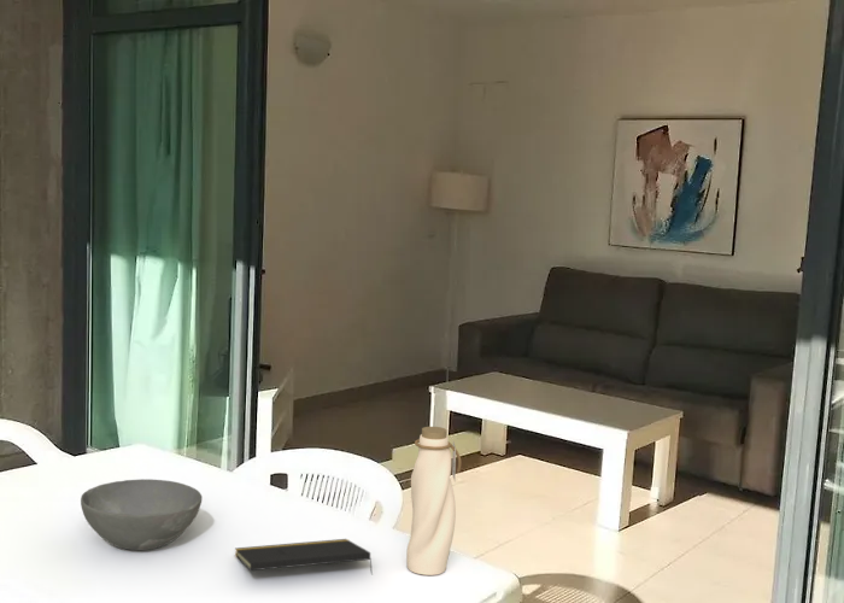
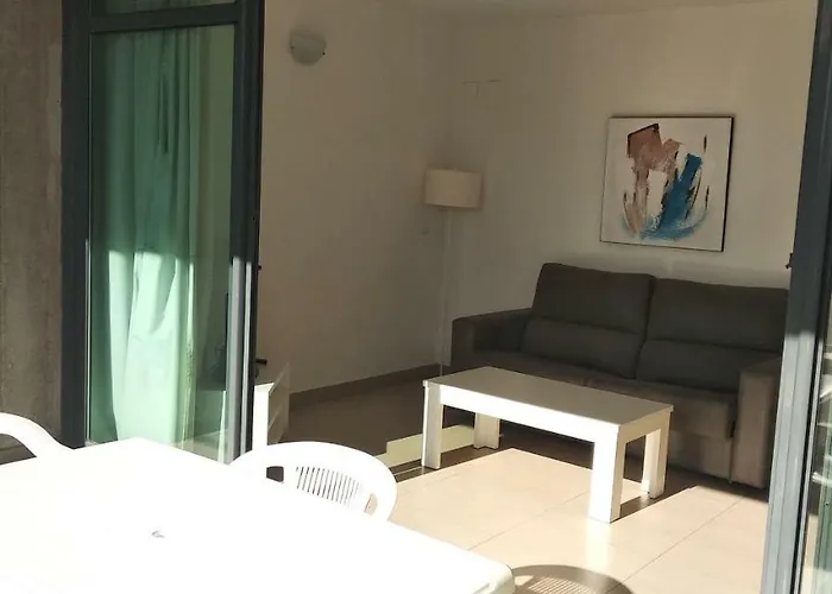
- notepad [234,538,374,575]
- bowl [80,479,204,551]
- water bottle [405,426,463,576]
